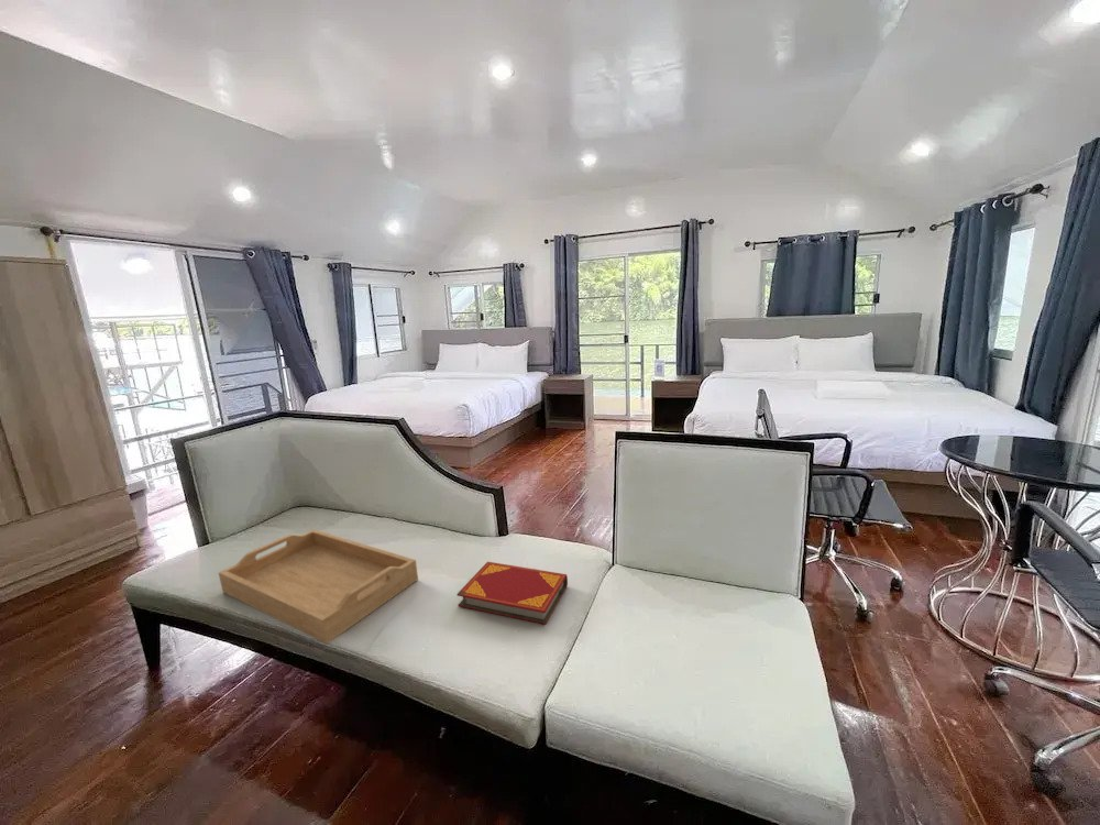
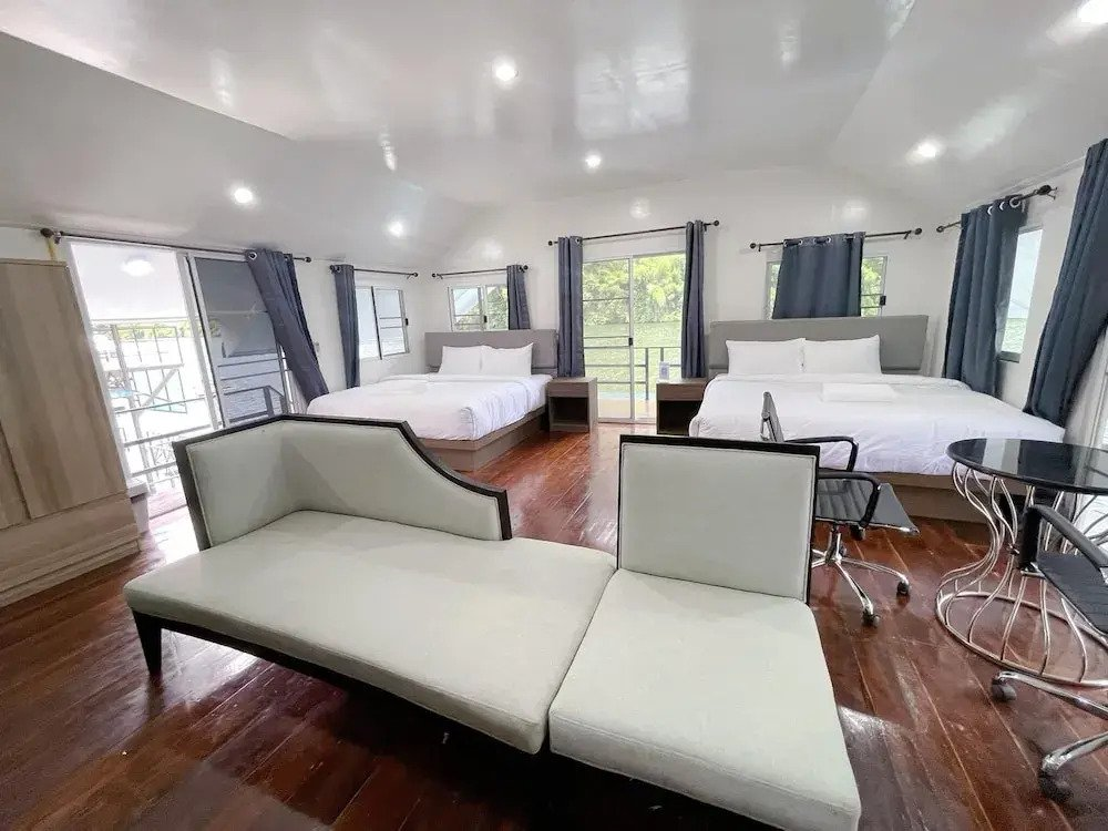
- hardback book [455,561,569,625]
- serving tray [218,528,419,645]
